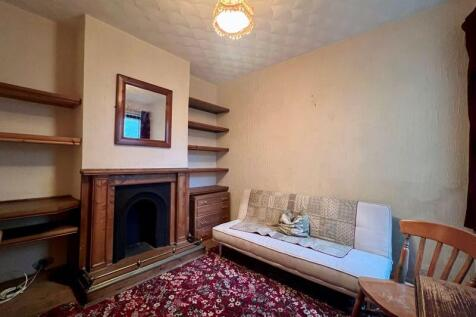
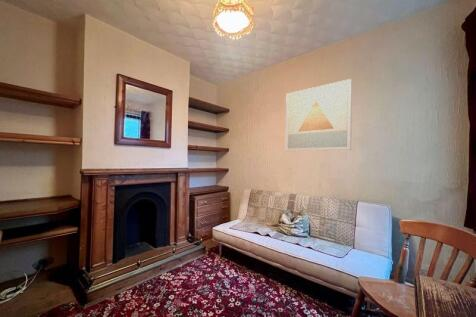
+ wall art [285,78,353,152]
